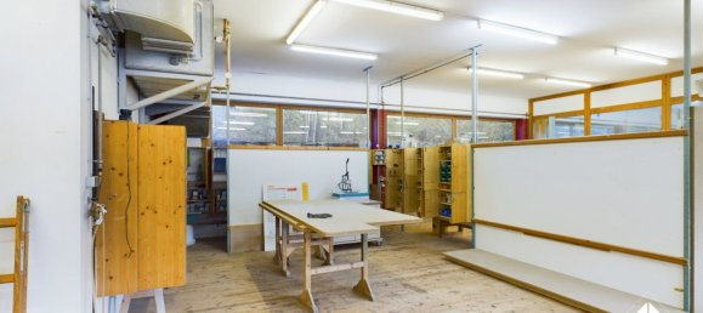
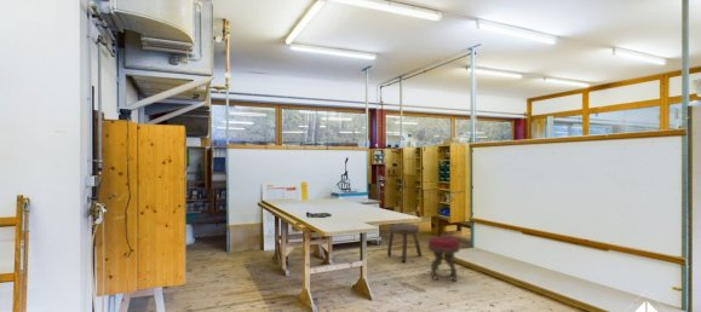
+ stool [386,223,423,264]
+ stool [427,236,461,283]
